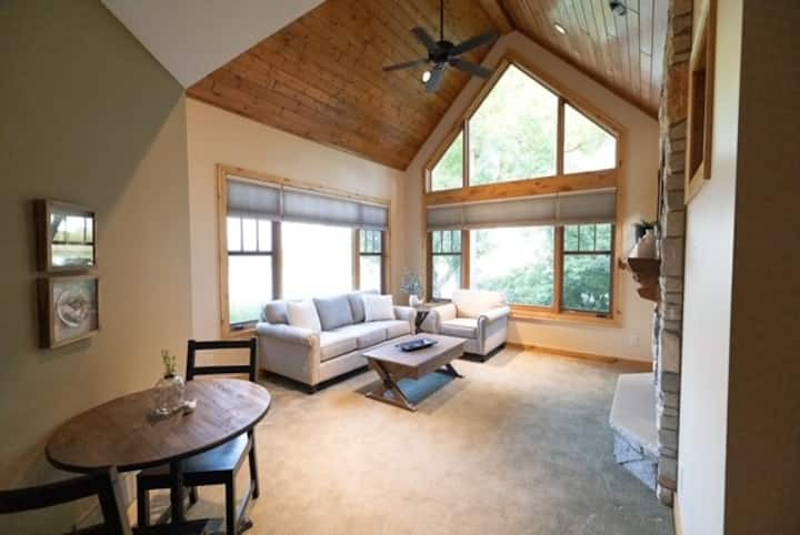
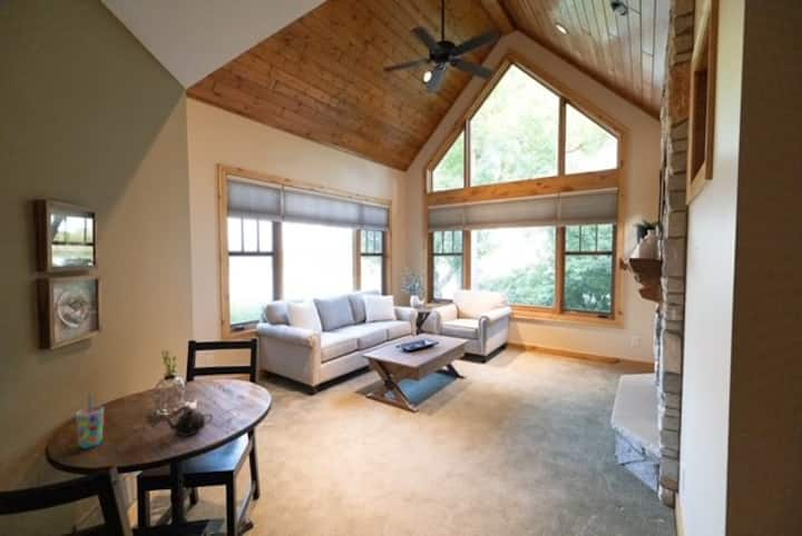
+ teapot [163,408,214,437]
+ cup [75,393,105,449]
